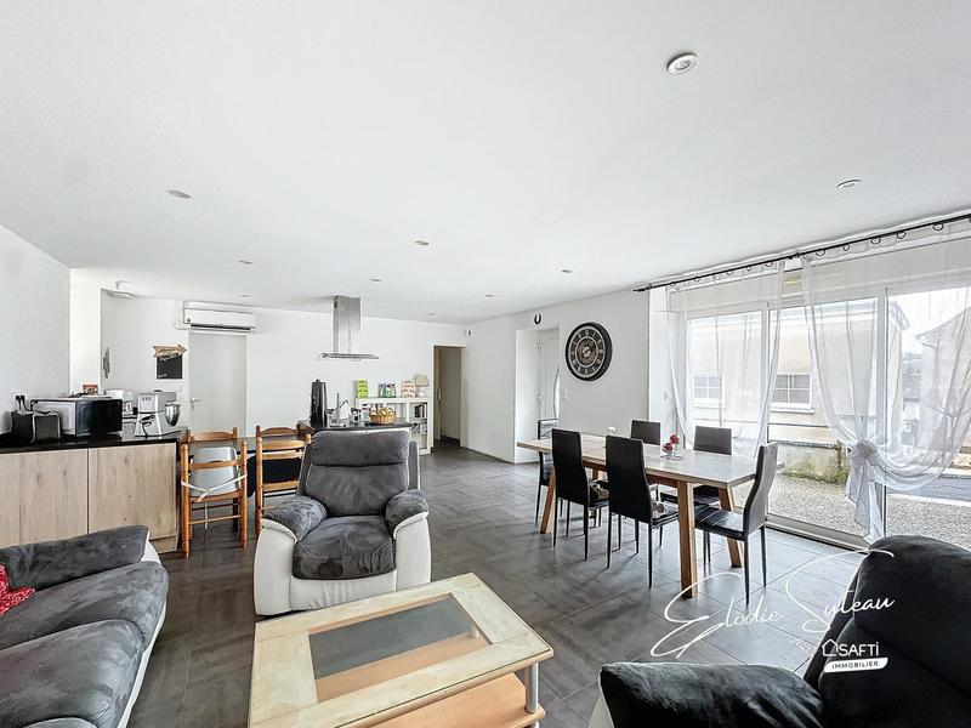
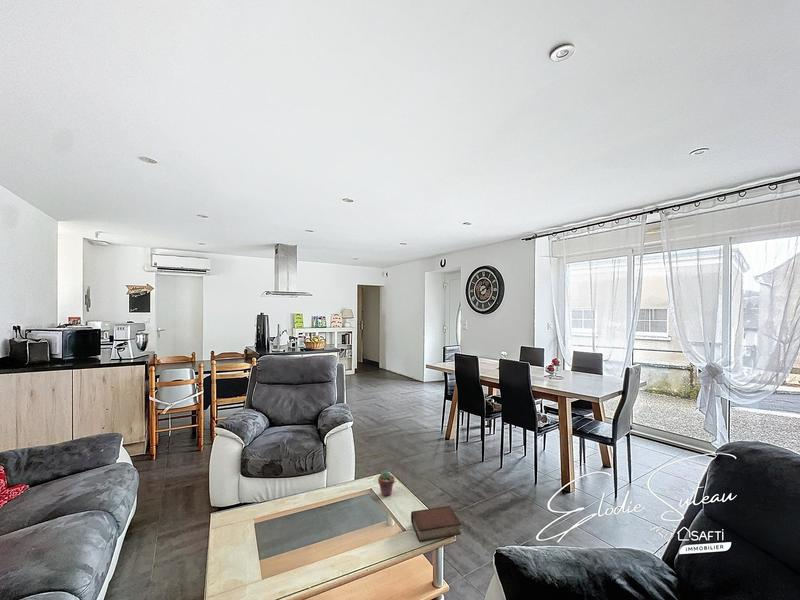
+ book [410,505,462,543]
+ potted succulent [377,470,396,497]
